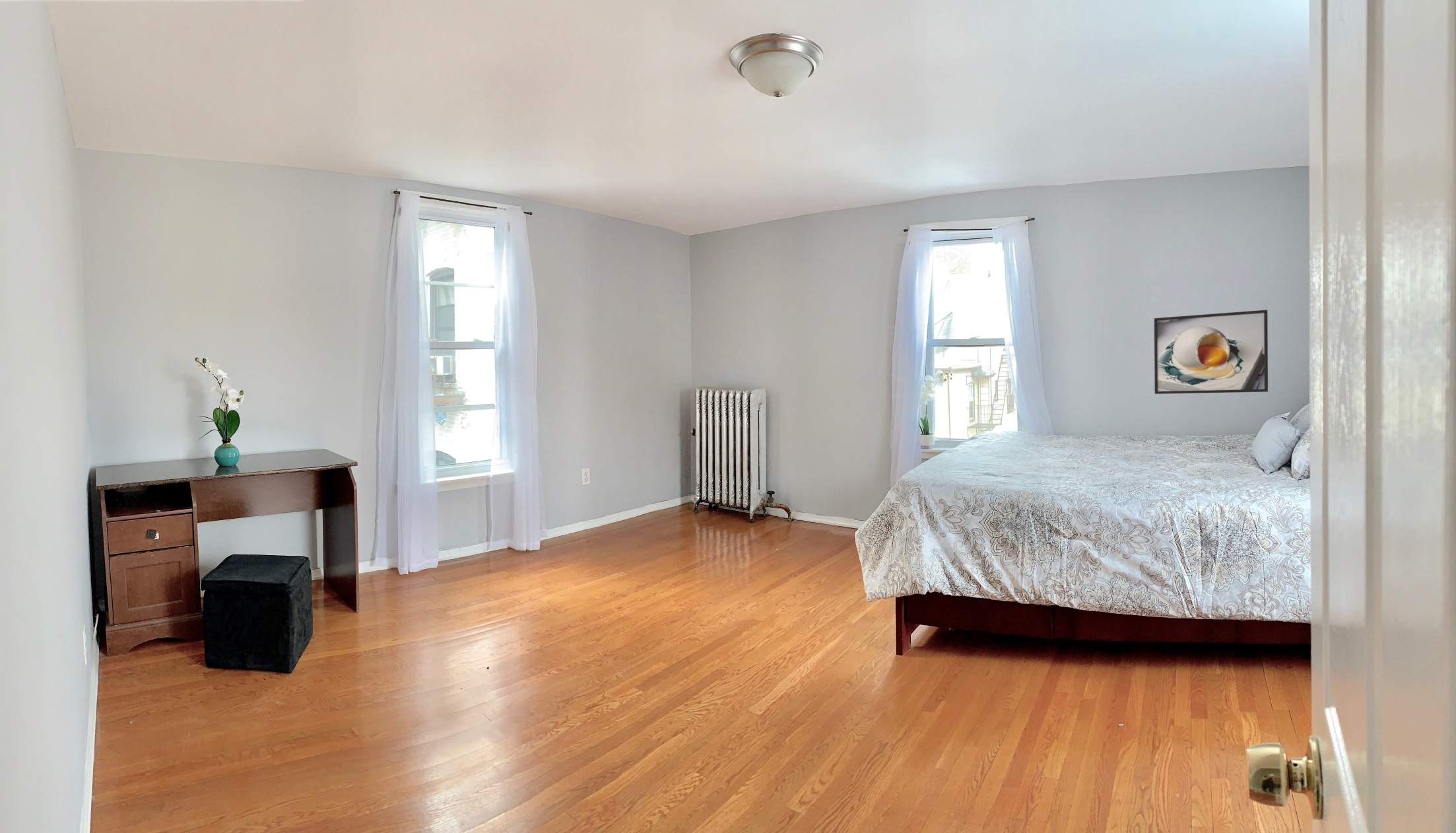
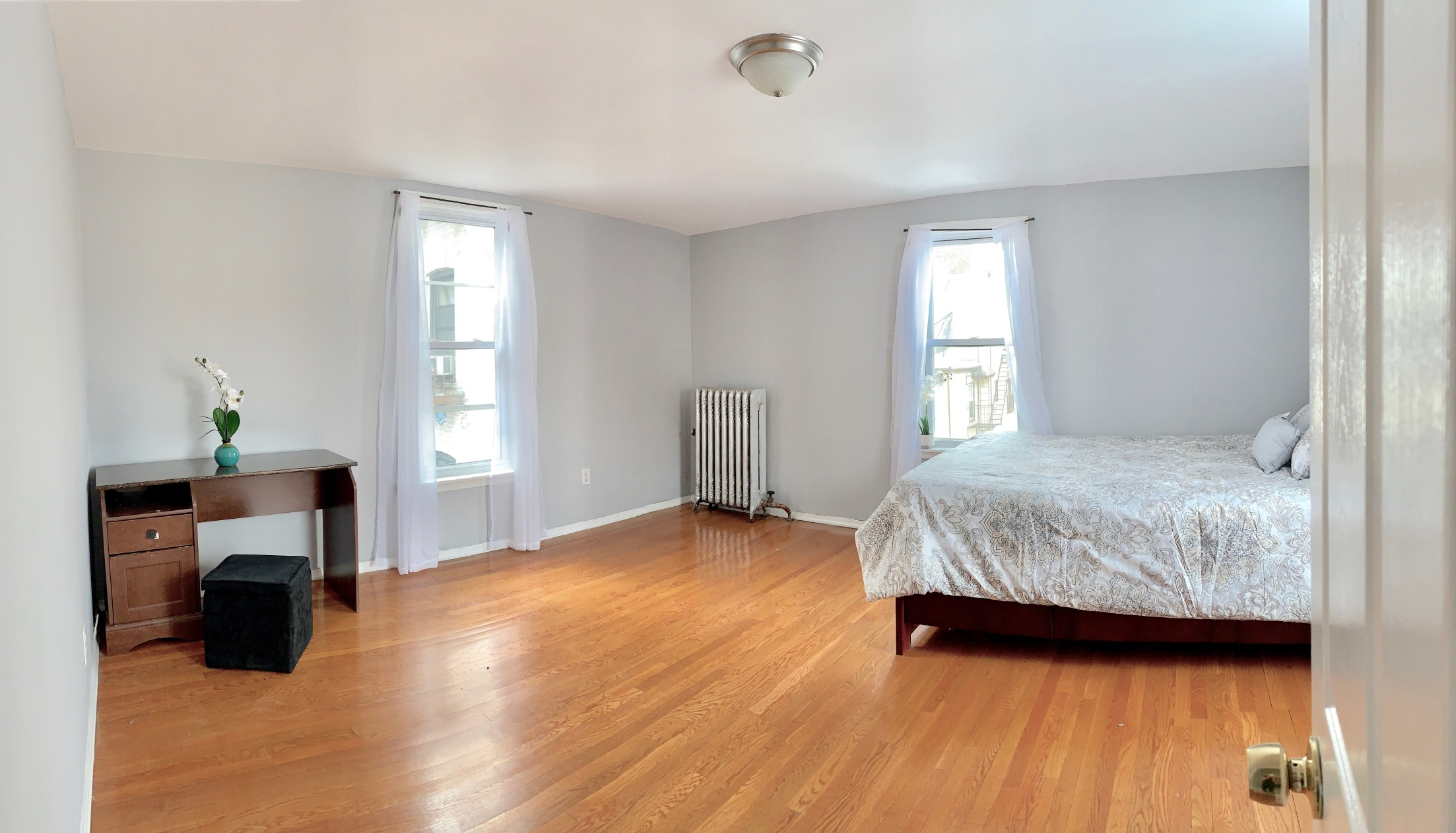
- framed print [1154,309,1269,395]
